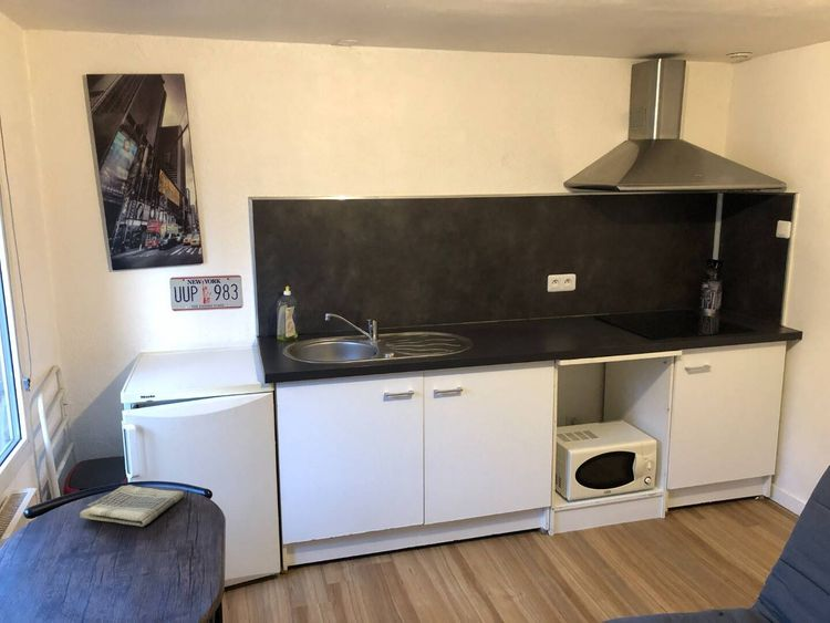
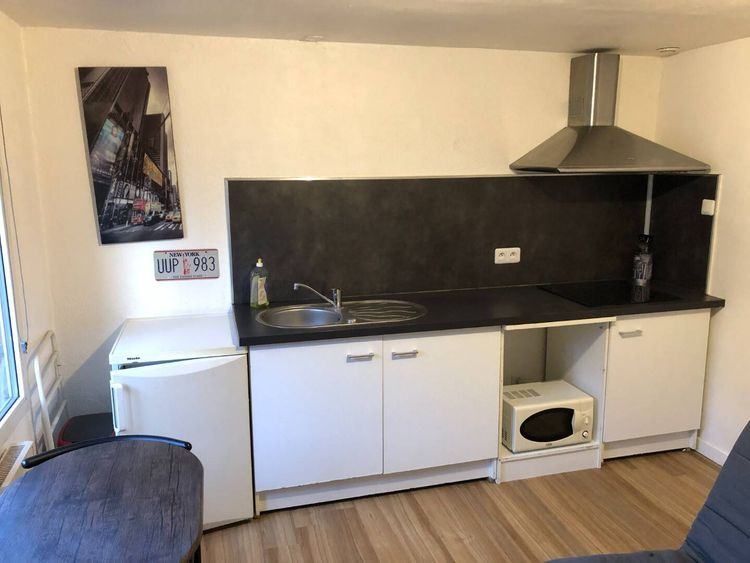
- dish towel [79,484,186,528]
